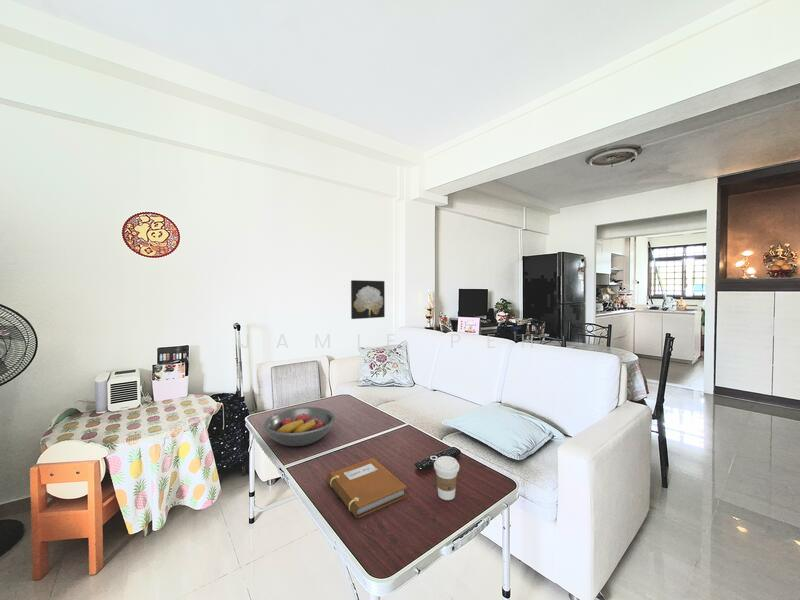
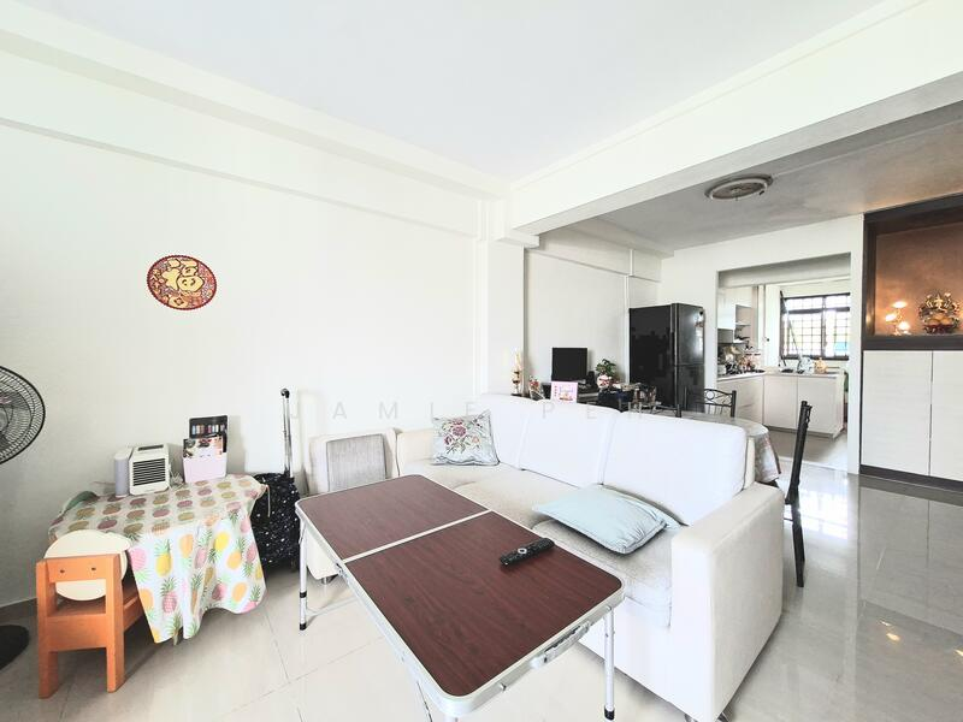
- fruit bowl [262,406,336,447]
- wall art [350,279,386,320]
- notebook [326,457,408,519]
- coffee cup [433,455,460,501]
